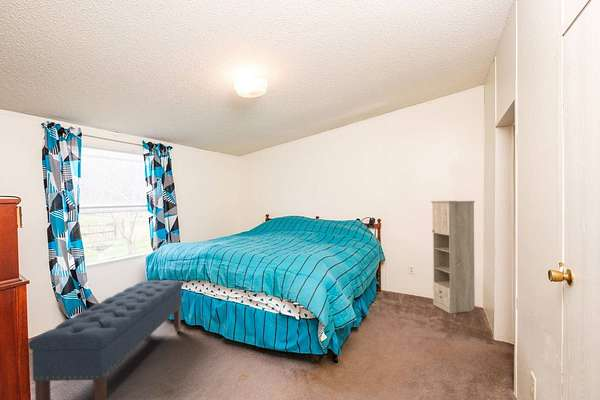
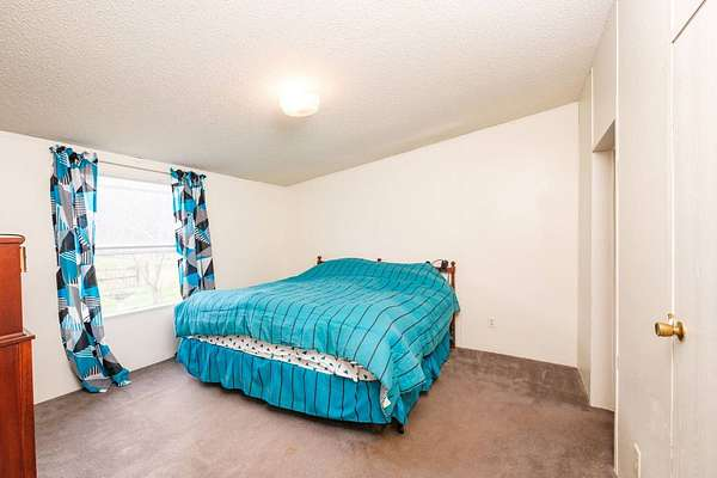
- storage cabinet [430,200,476,314]
- bench [28,279,183,400]
